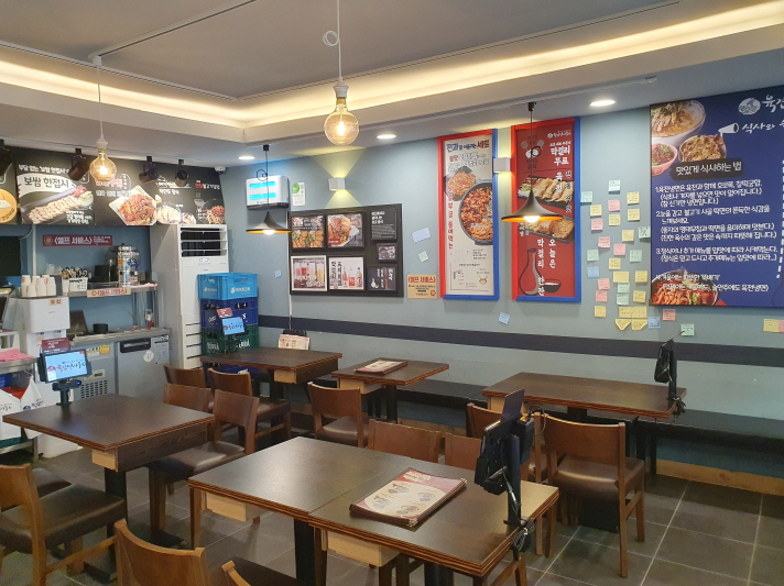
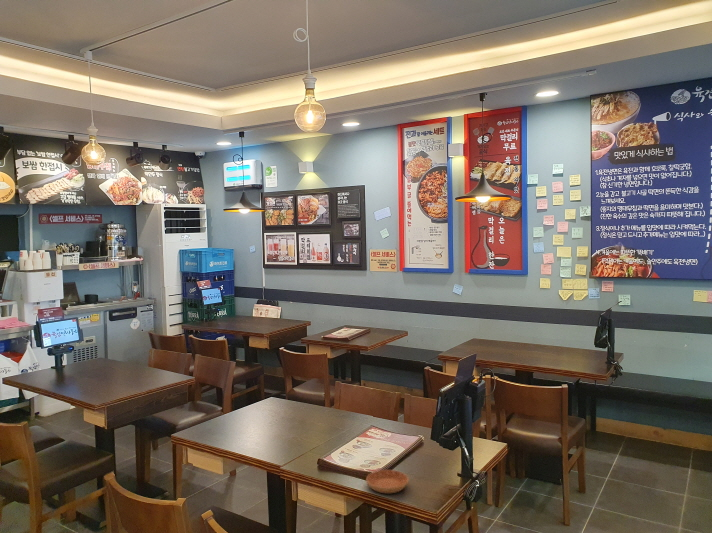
+ saucer [365,469,410,494]
